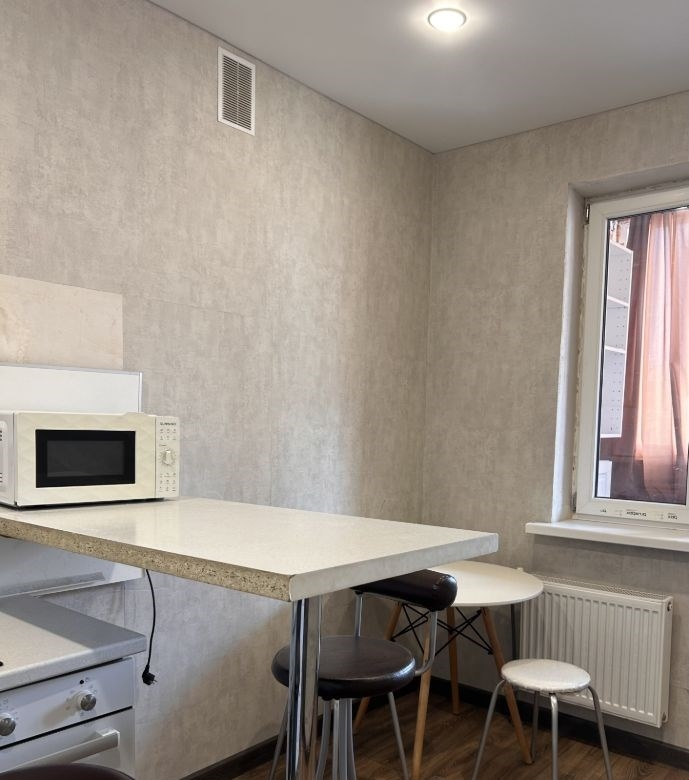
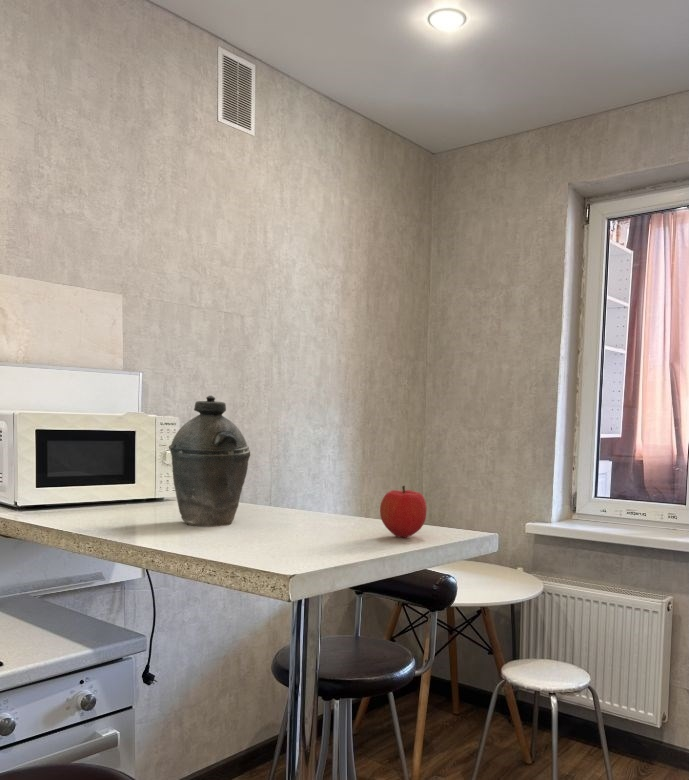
+ kettle [168,395,251,527]
+ fruit [379,485,428,539]
